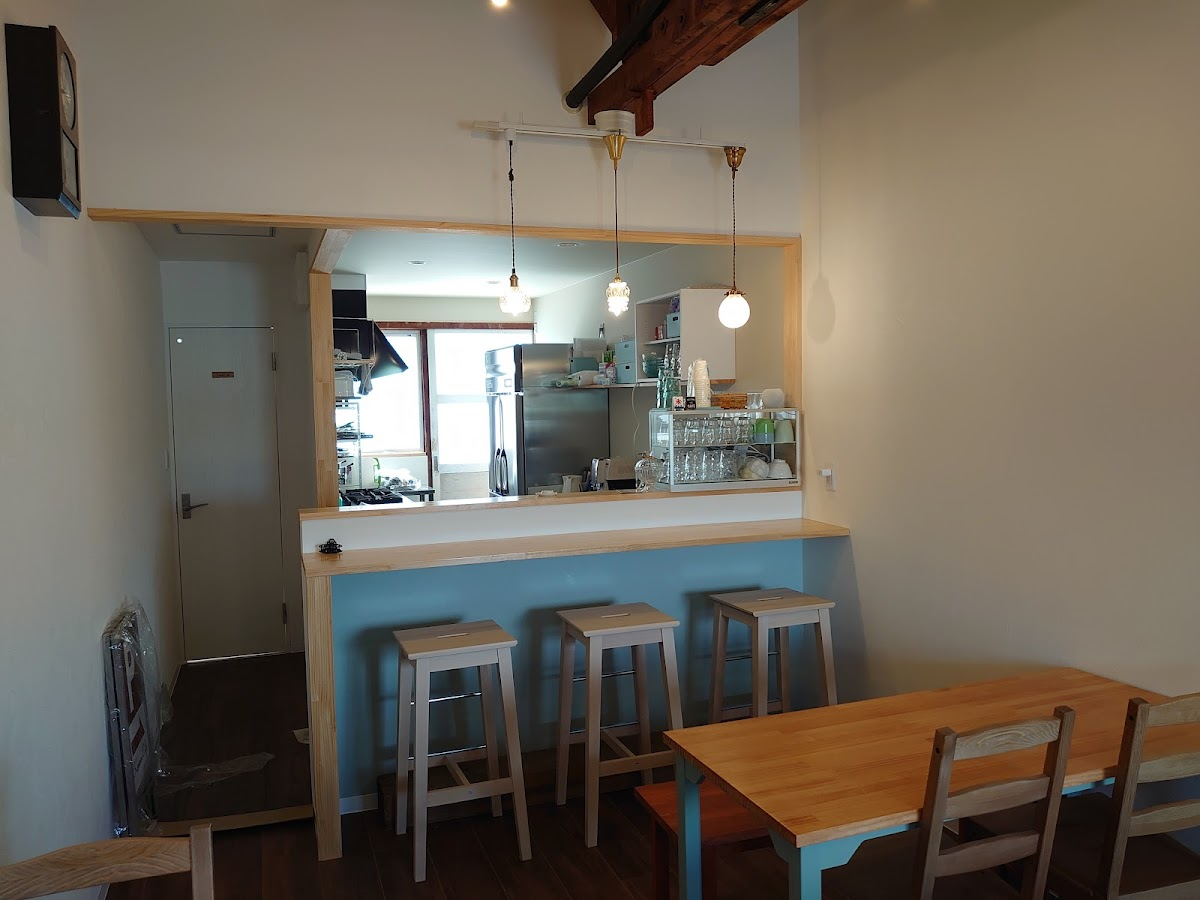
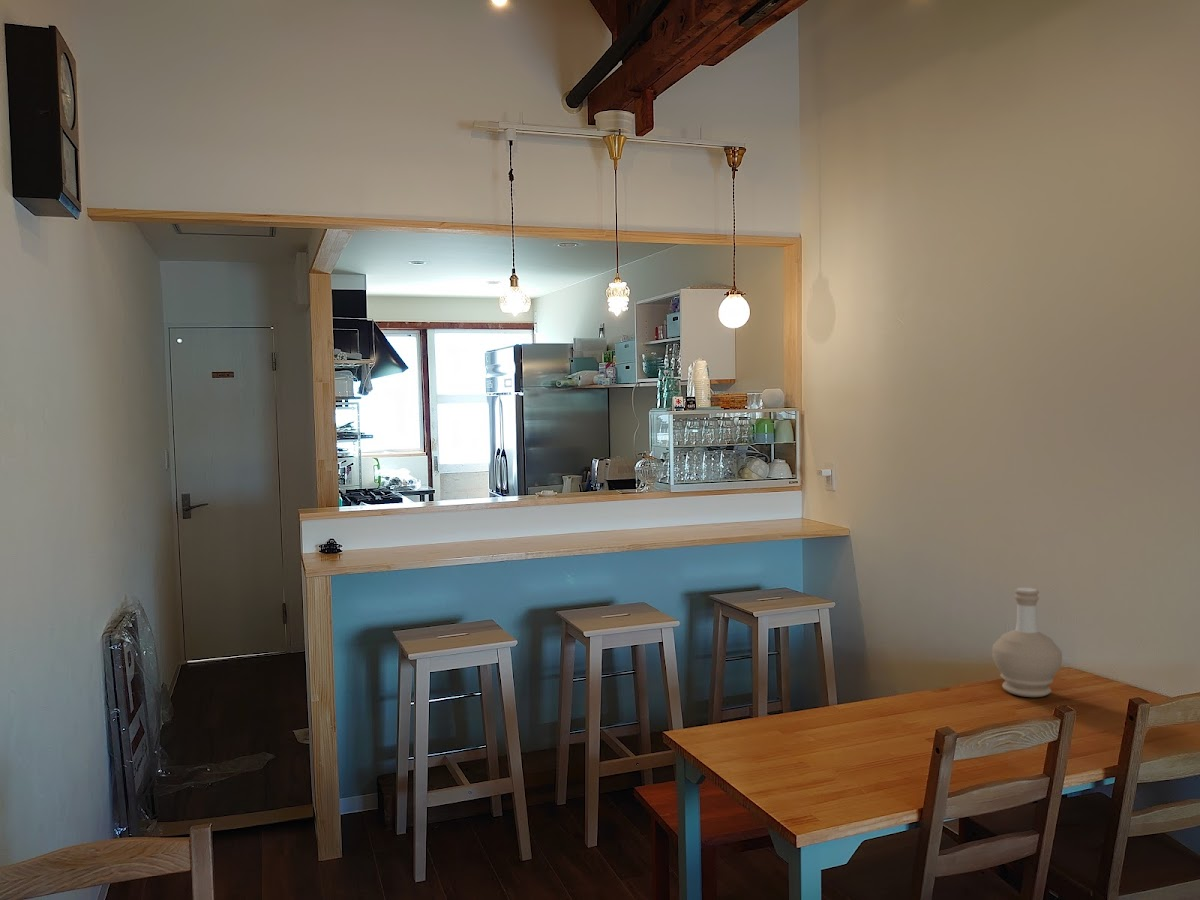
+ bottle [991,587,1063,698]
